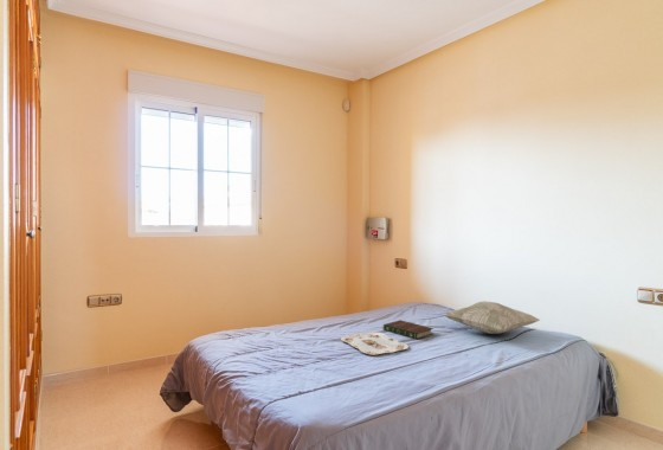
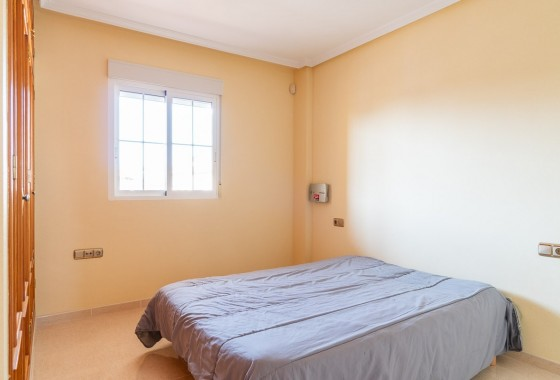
- book [382,319,435,341]
- decorative pillow [443,300,541,335]
- serving tray [340,332,410,356]
